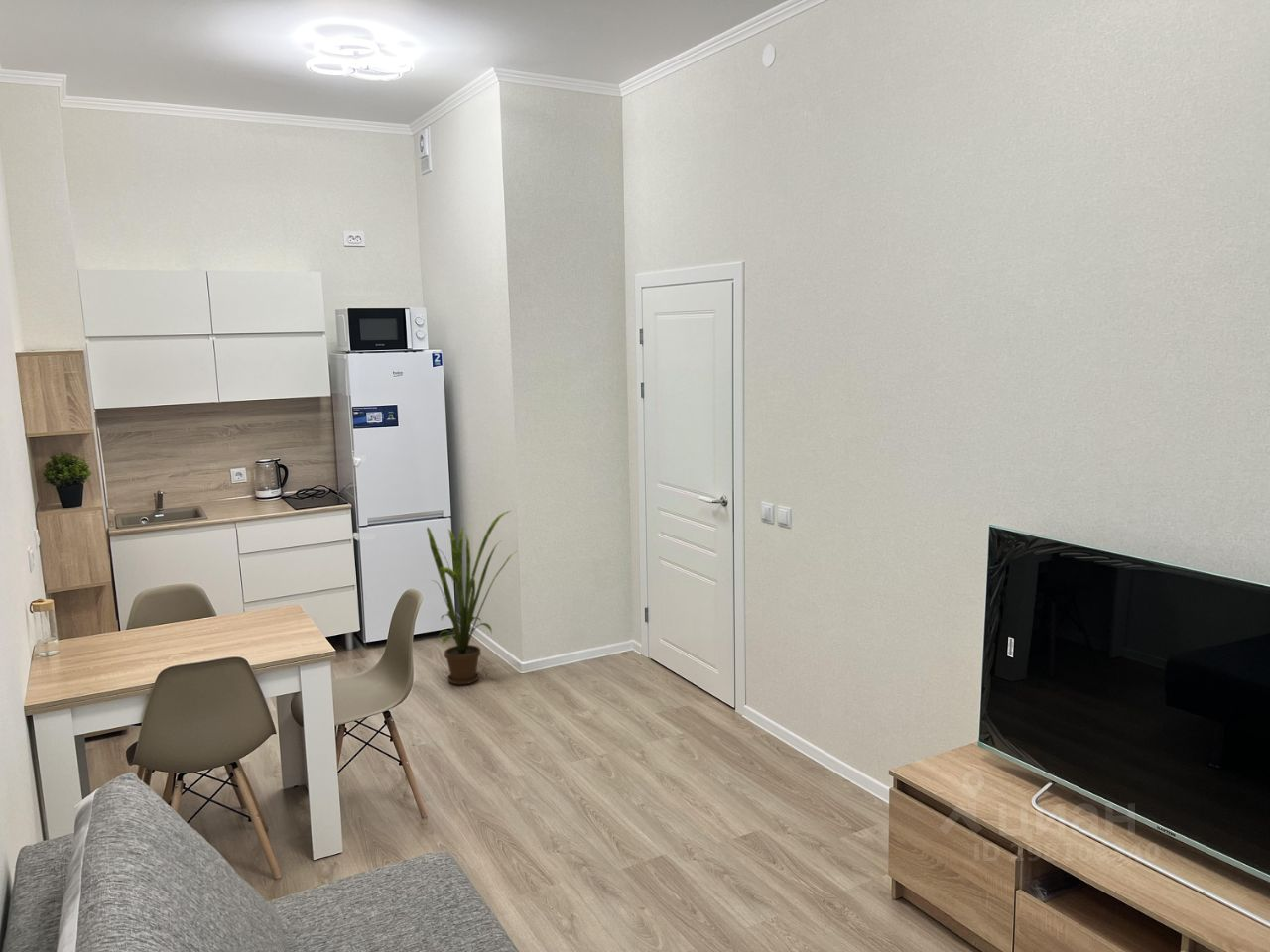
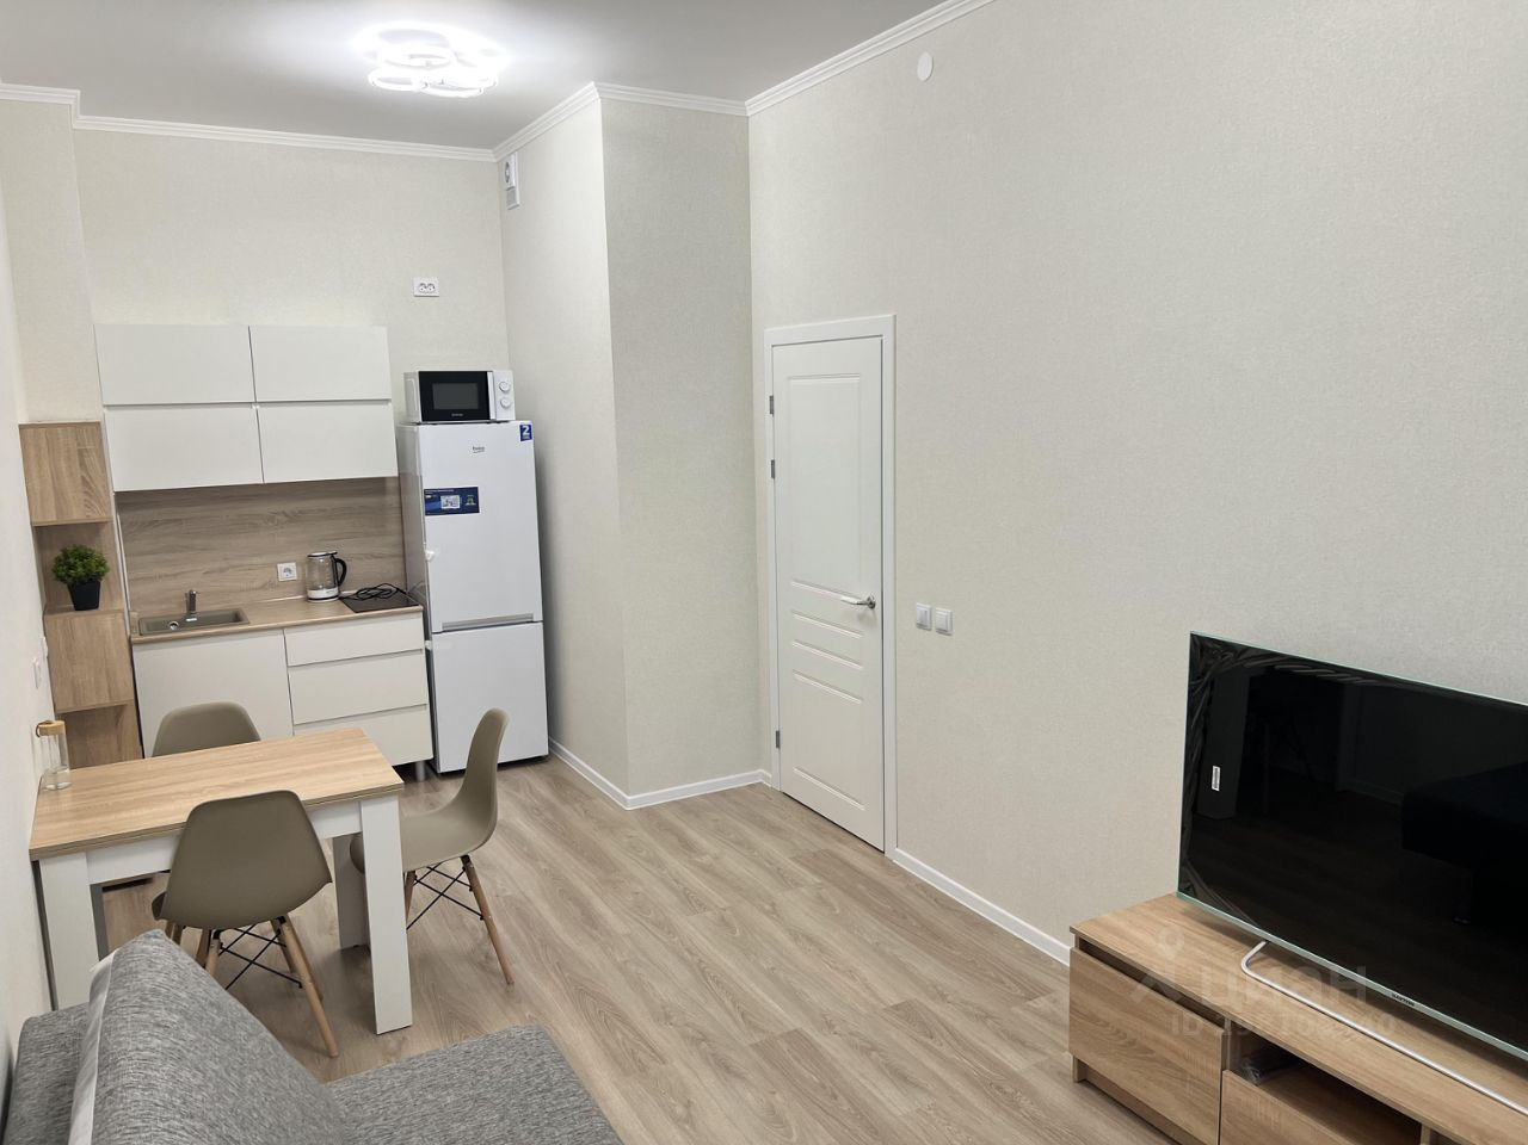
- house plant [426,510,517,686]
